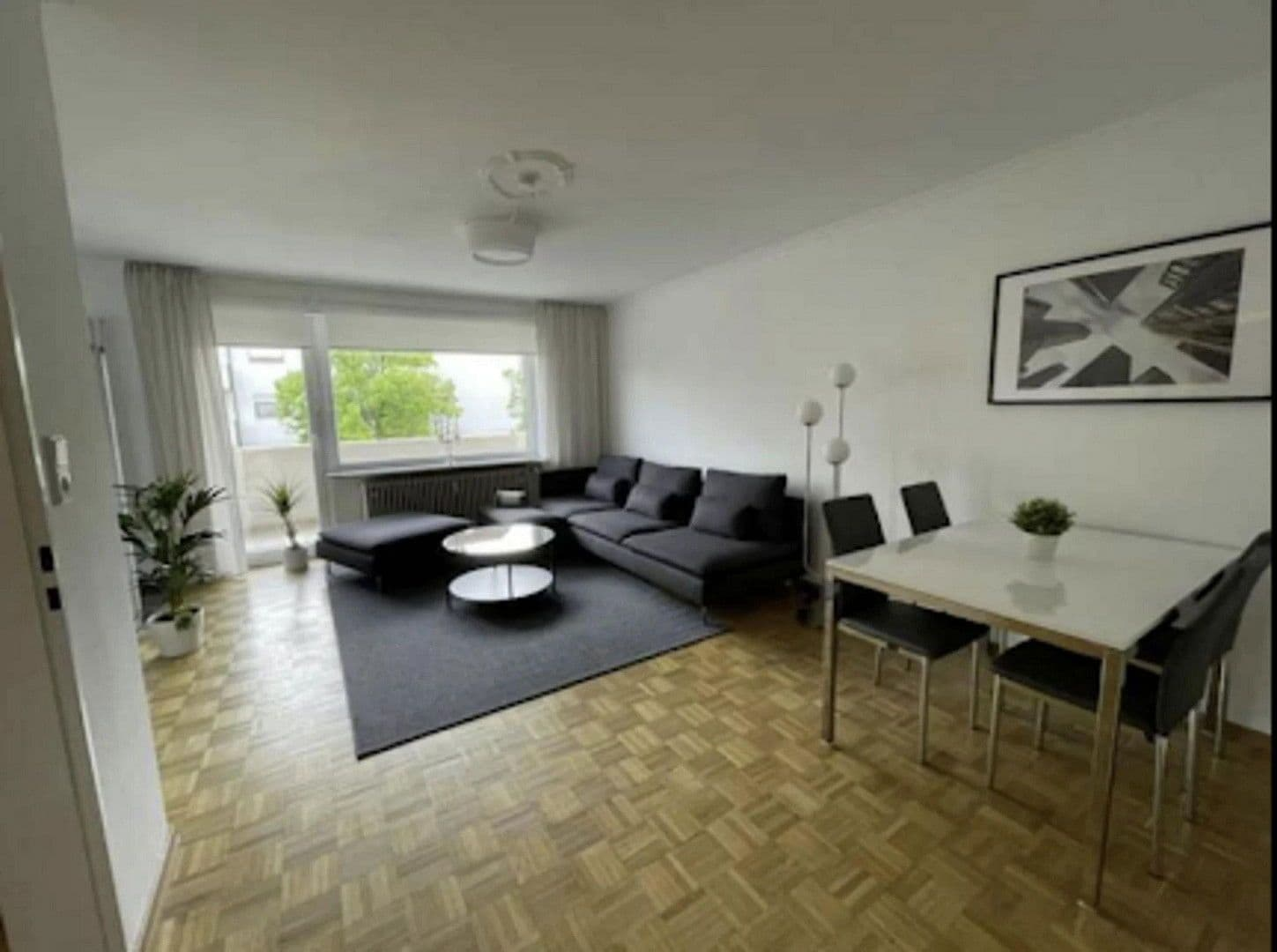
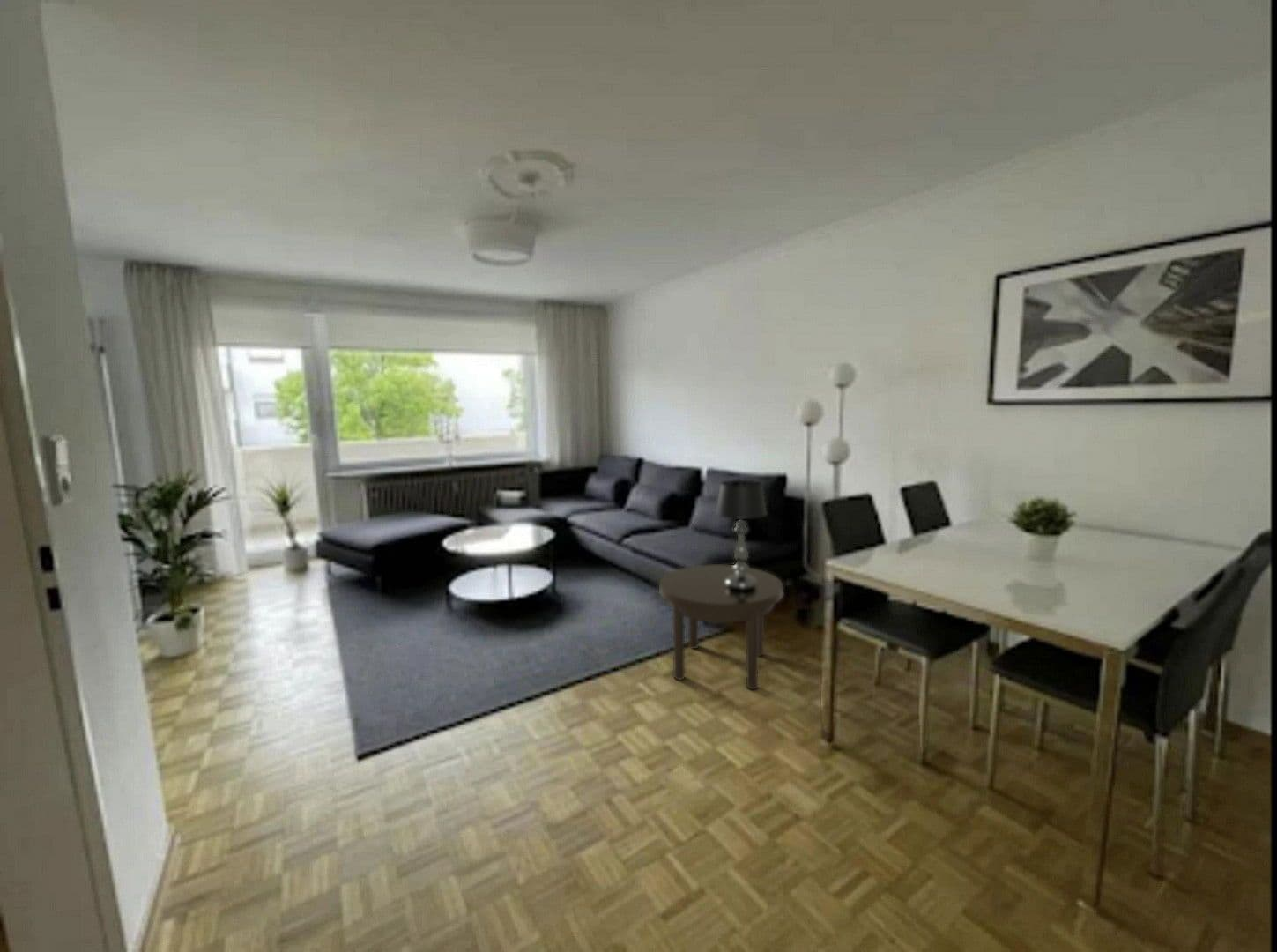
+ side table [658,563,783,690]
+ table lamp [715,480,768,591]
